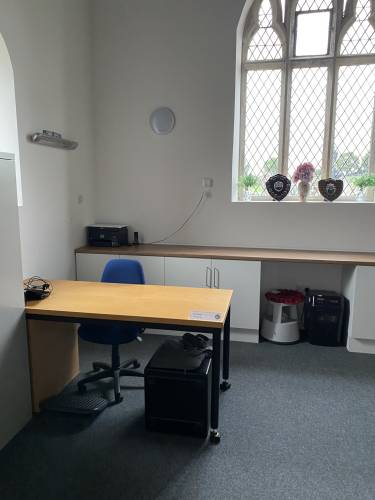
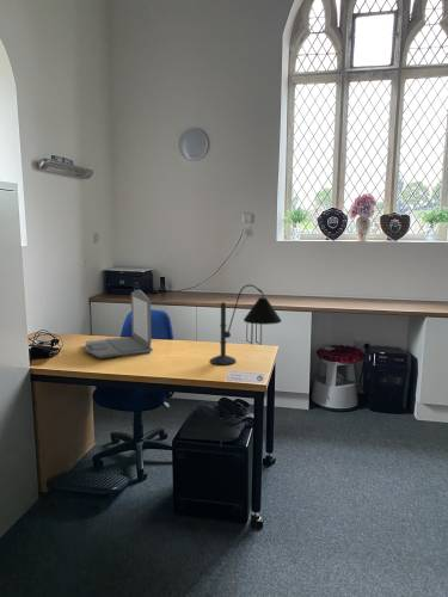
+ desk lamp [209,284,283,365]
+ laptop [84,289,154,359]
